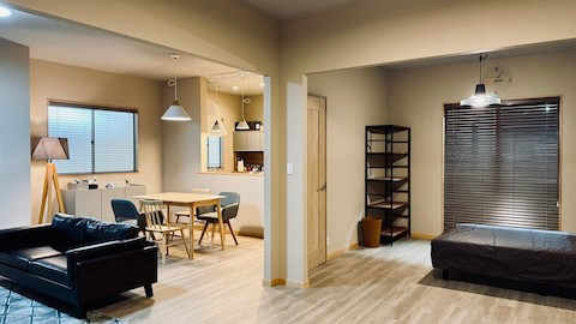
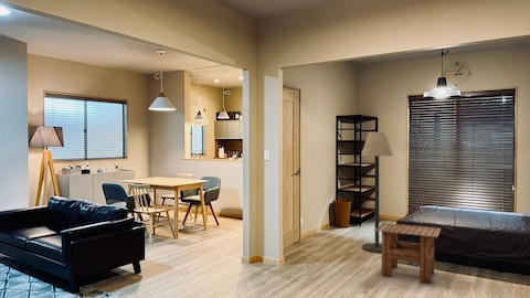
+ floor lamp [360,131,394,254]
+ side table [373,222,442,284]
